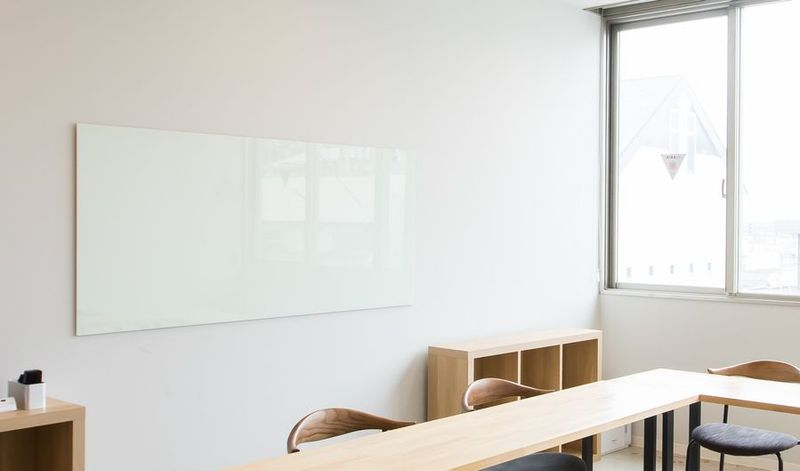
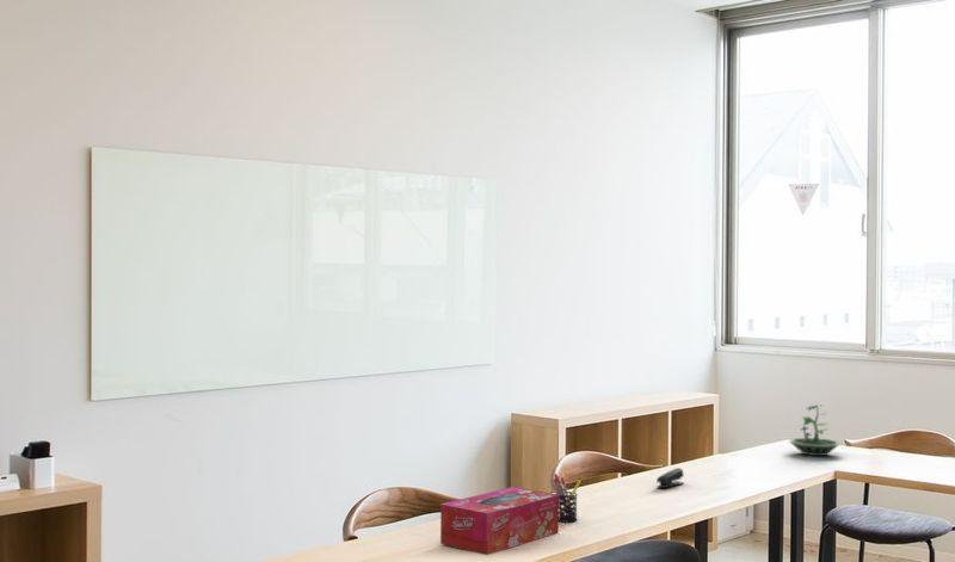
+ pen holder [553,473,581,524]
+ stapler [655,467,685,489]
+ tissue box [439,486,560,556]
+ terrarium [788,403,842,457]
